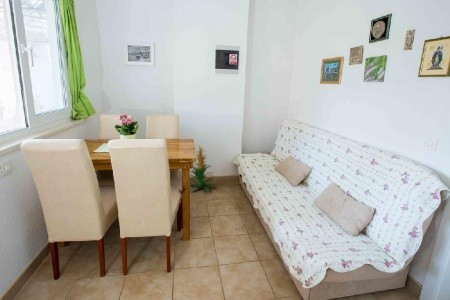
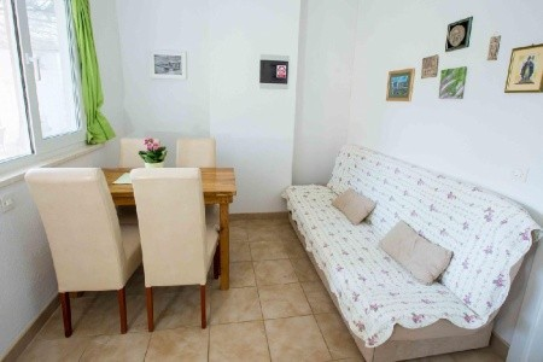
- indoor plant [189,143,216,193]
